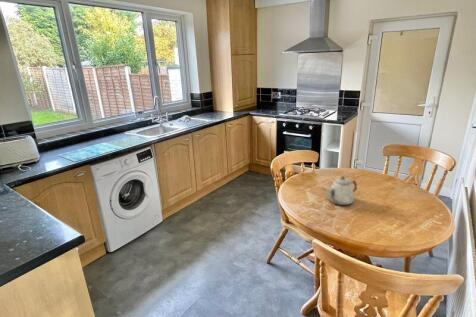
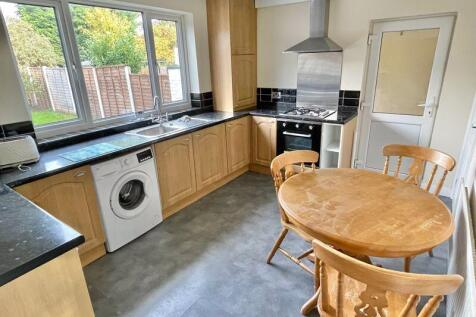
- teapot [321,176,358,206]
